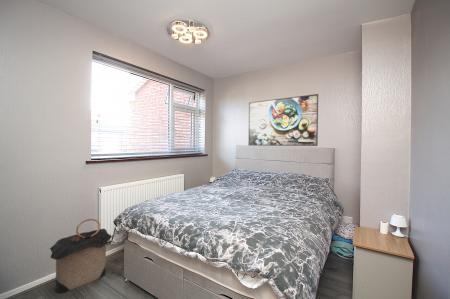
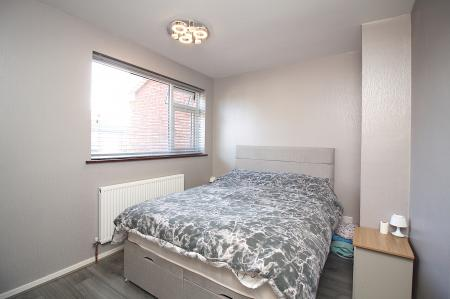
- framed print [247,93,319,147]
- laundry hamper [49,218,113,294]
